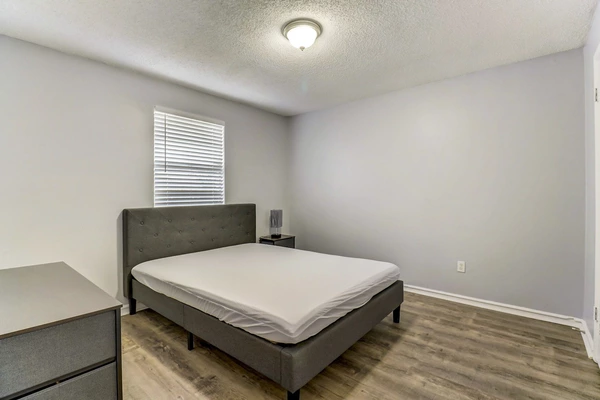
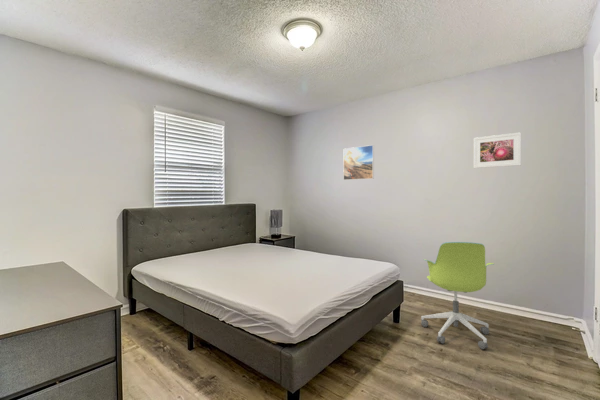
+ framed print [473,131,522,169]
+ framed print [342,144,375,181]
+ office chair [420,241,495,350]
